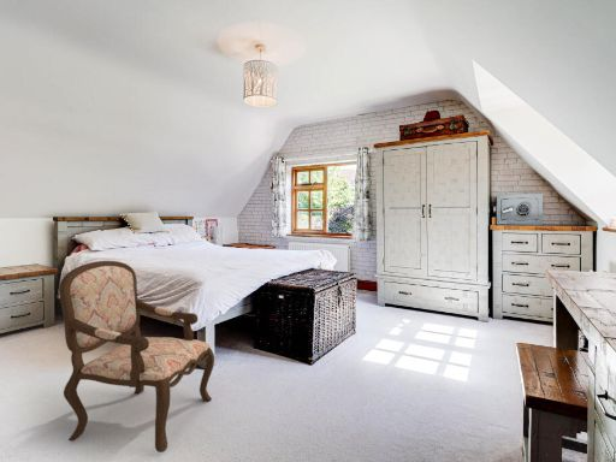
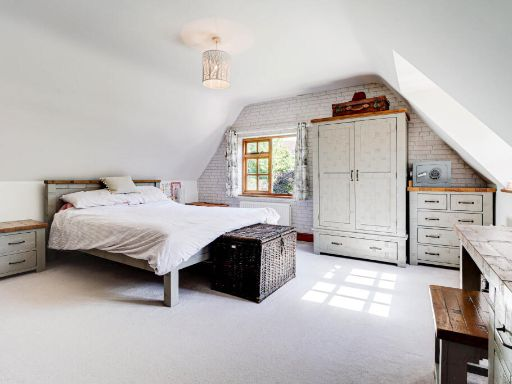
- armchair [58,260,215,454]
